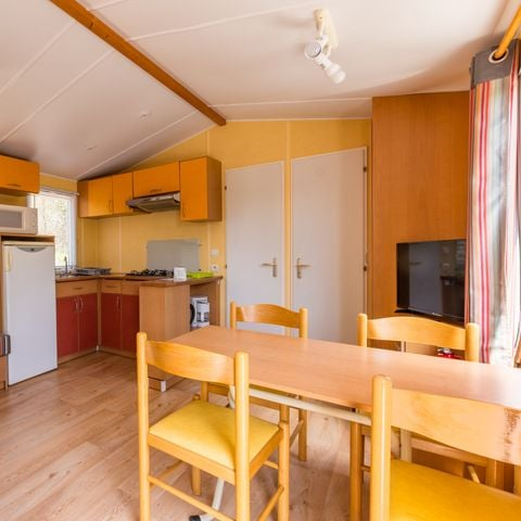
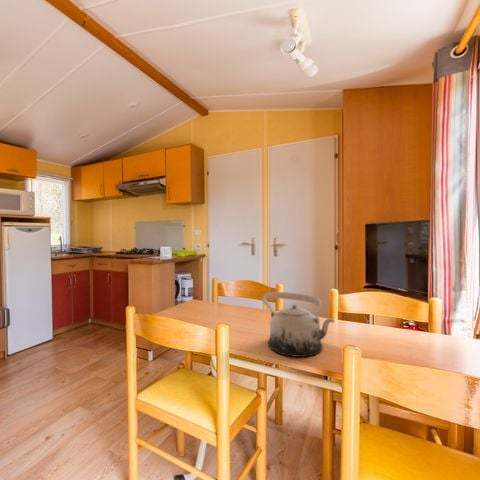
+ teapot [261,291,336,358]
